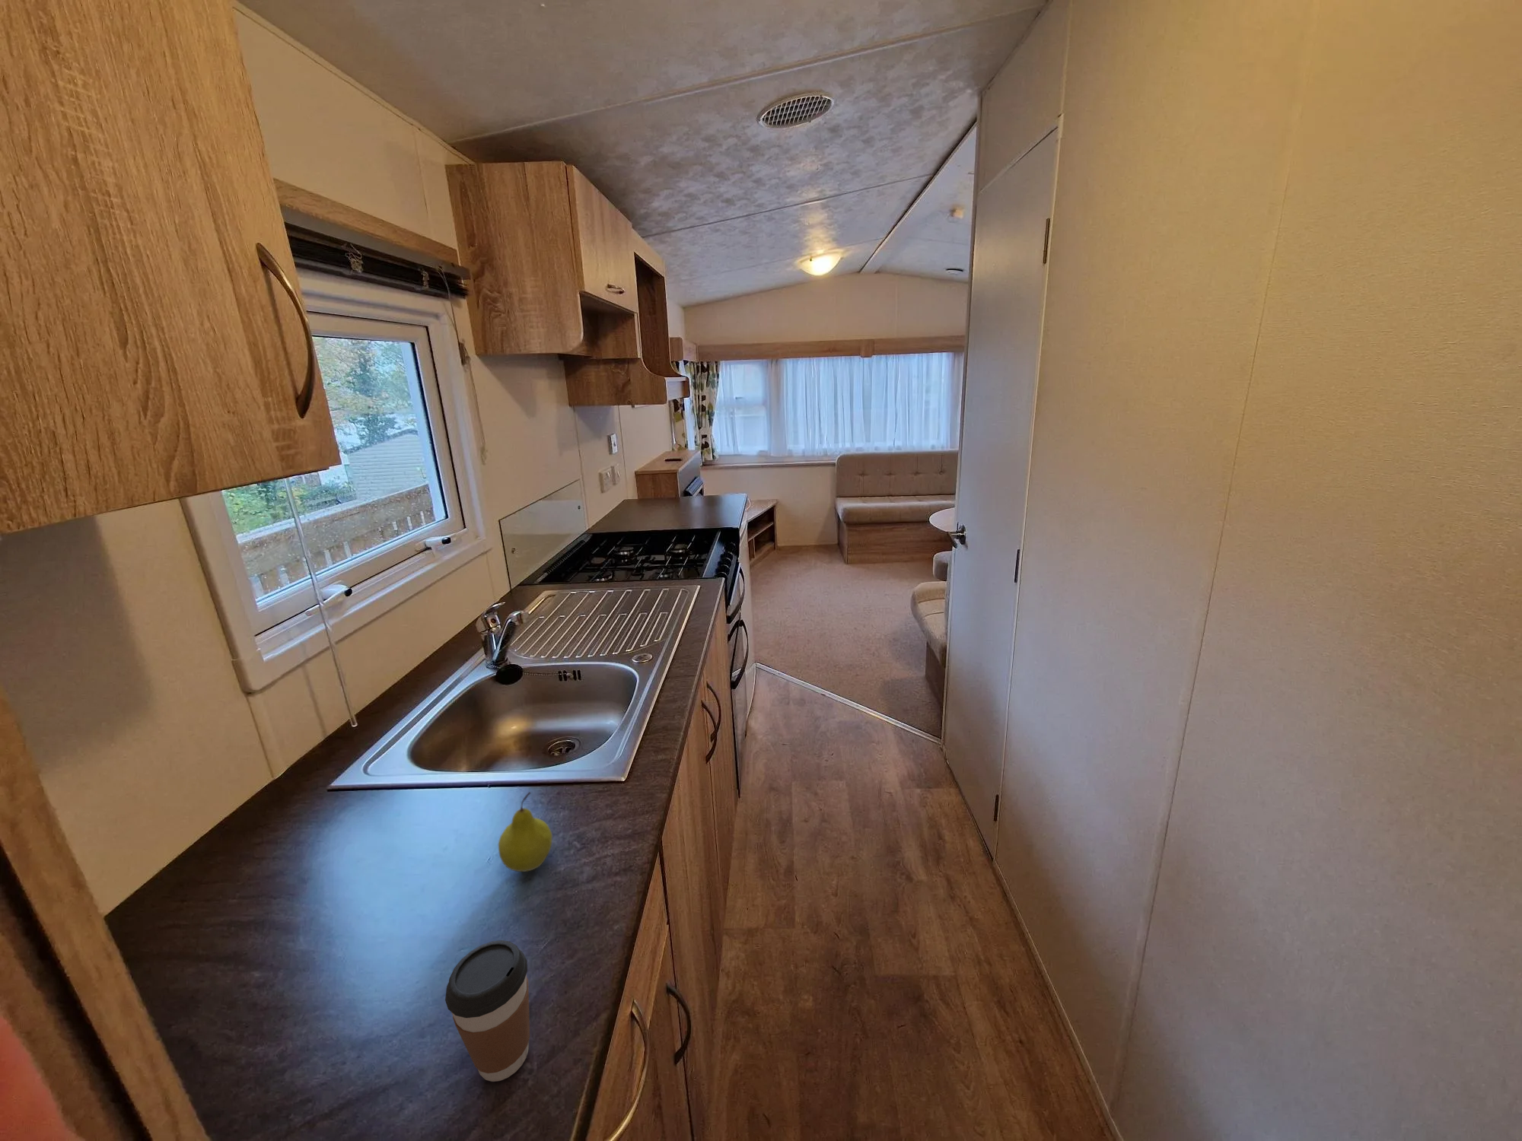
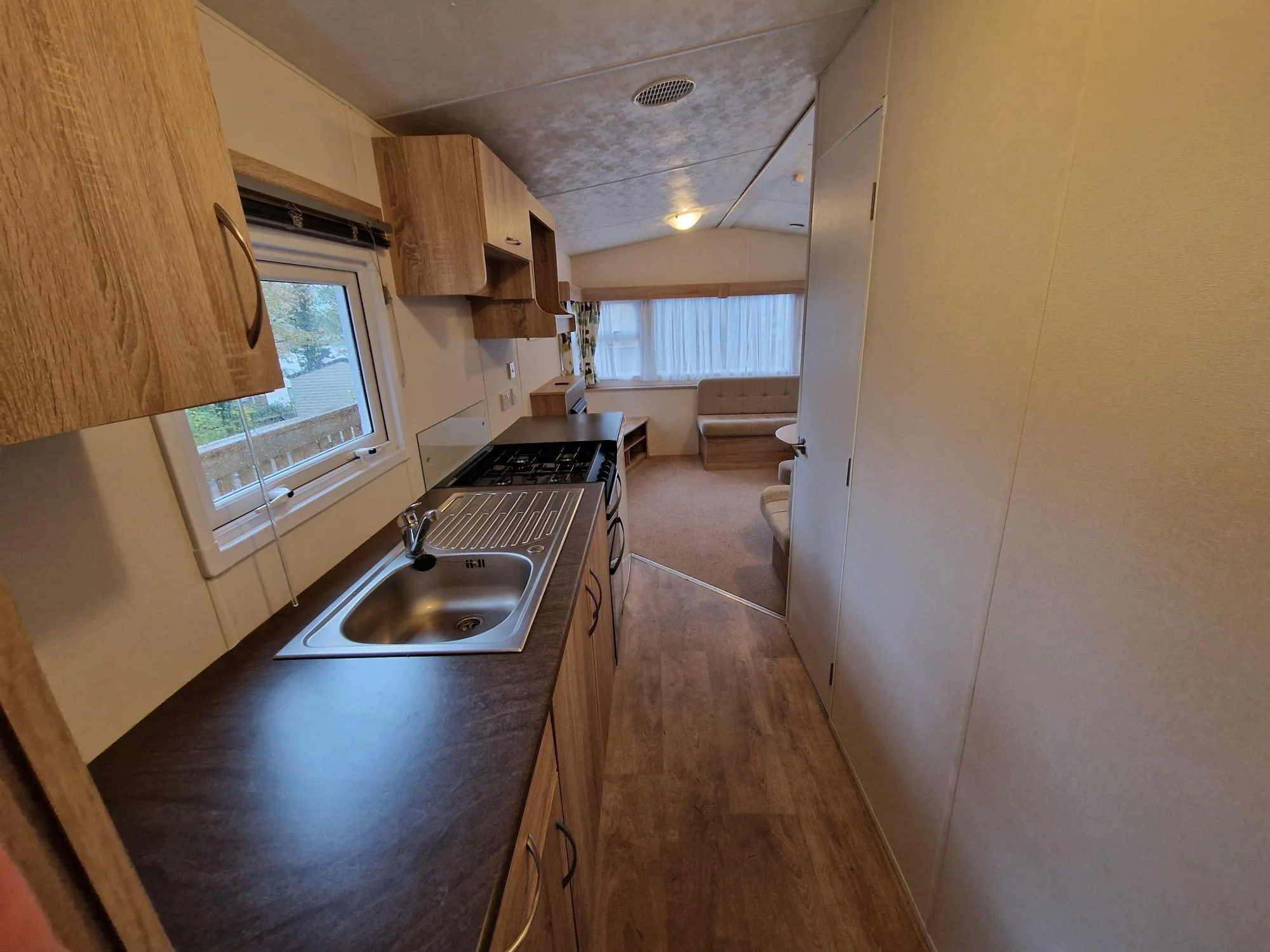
- coffee cup [445,940,531,1082]
- fruit [497,791,554,873]
